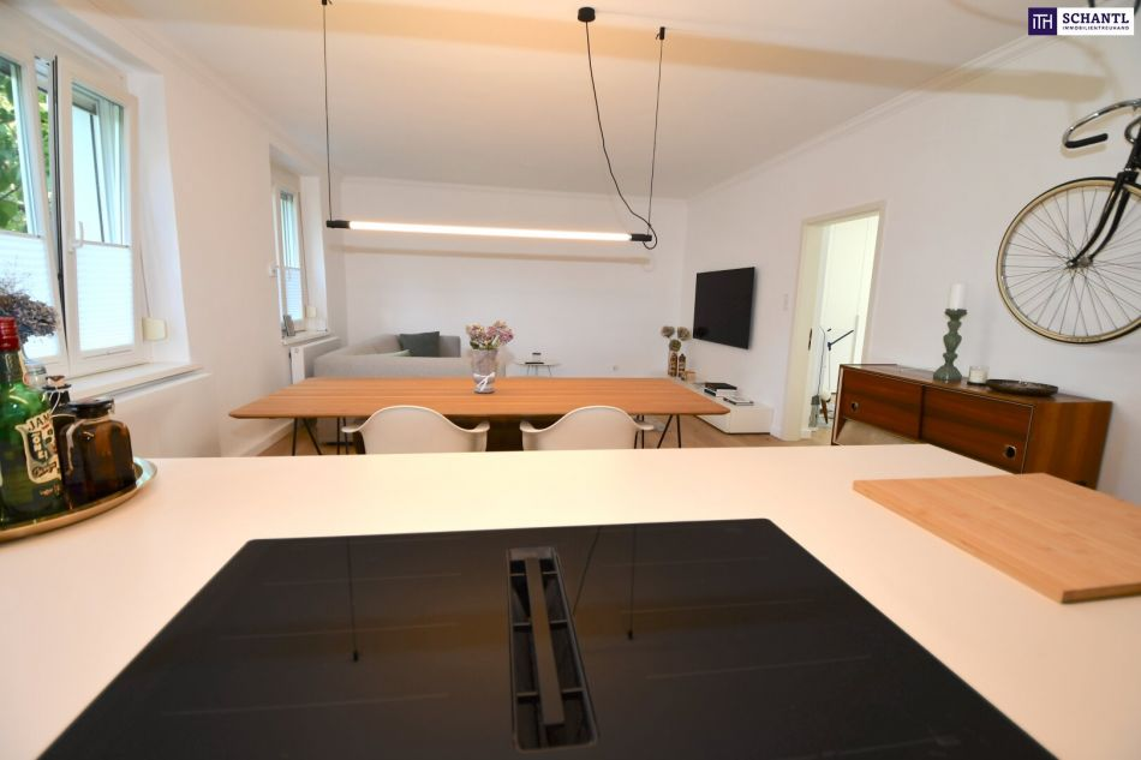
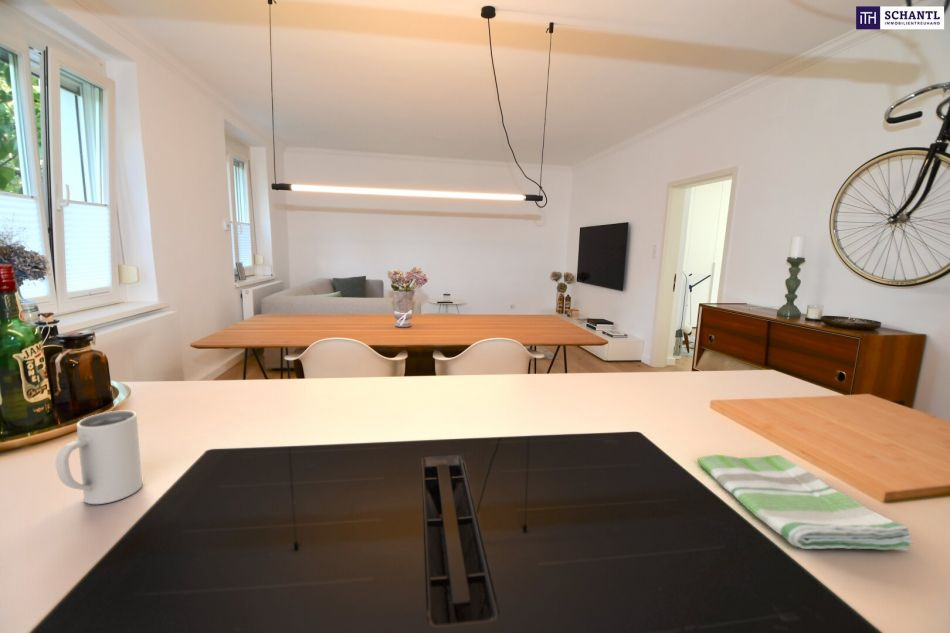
+ mug [55,410,143,505]
+ dish towel [697,454,914,552]
